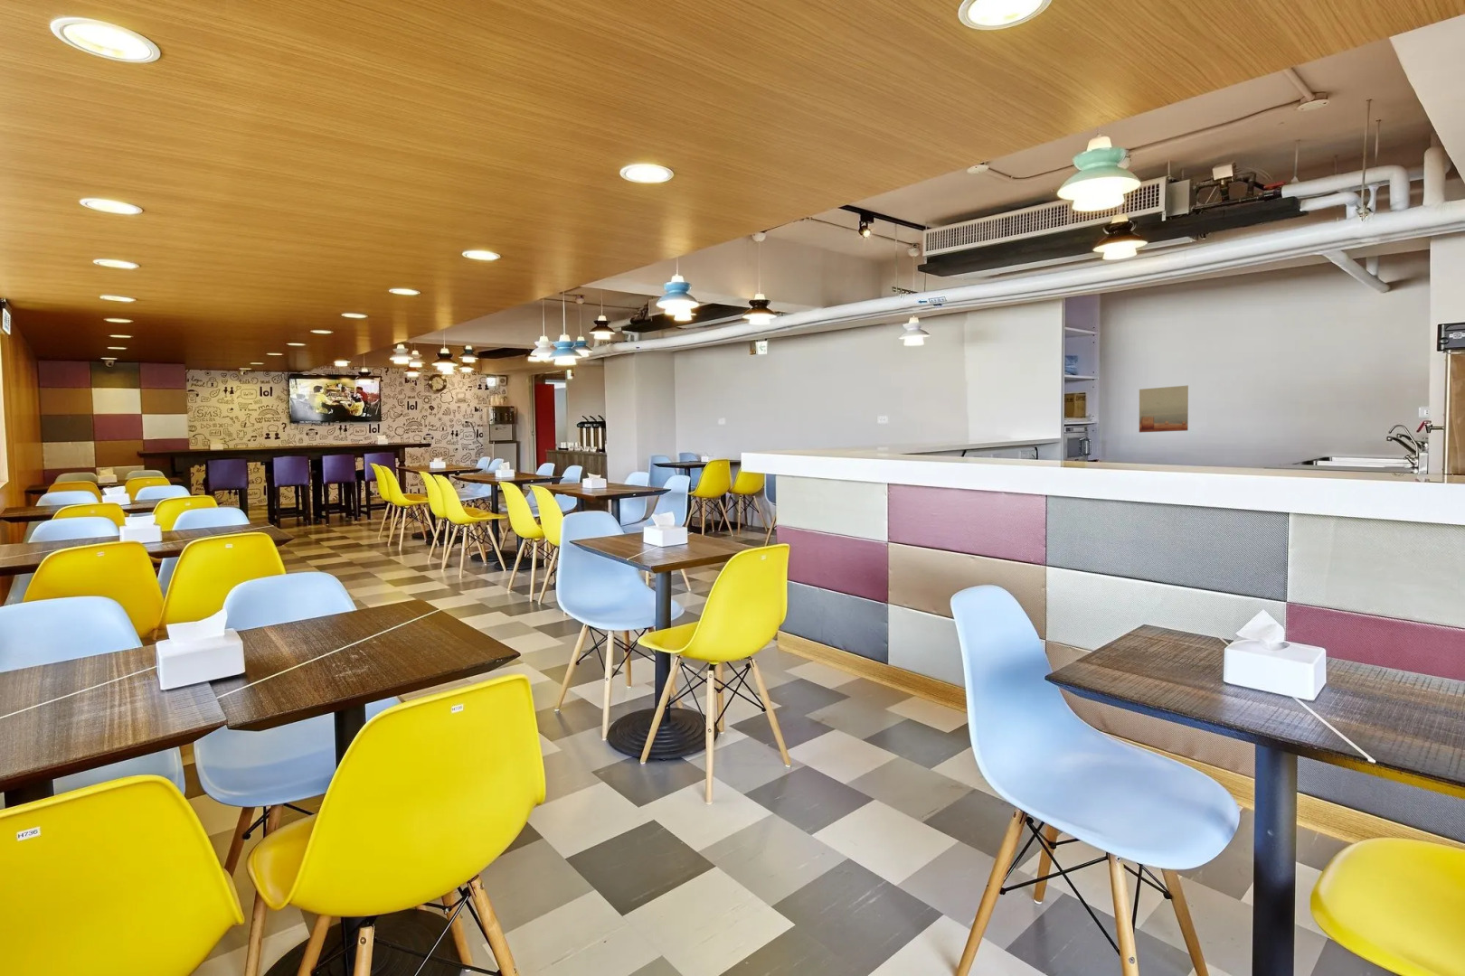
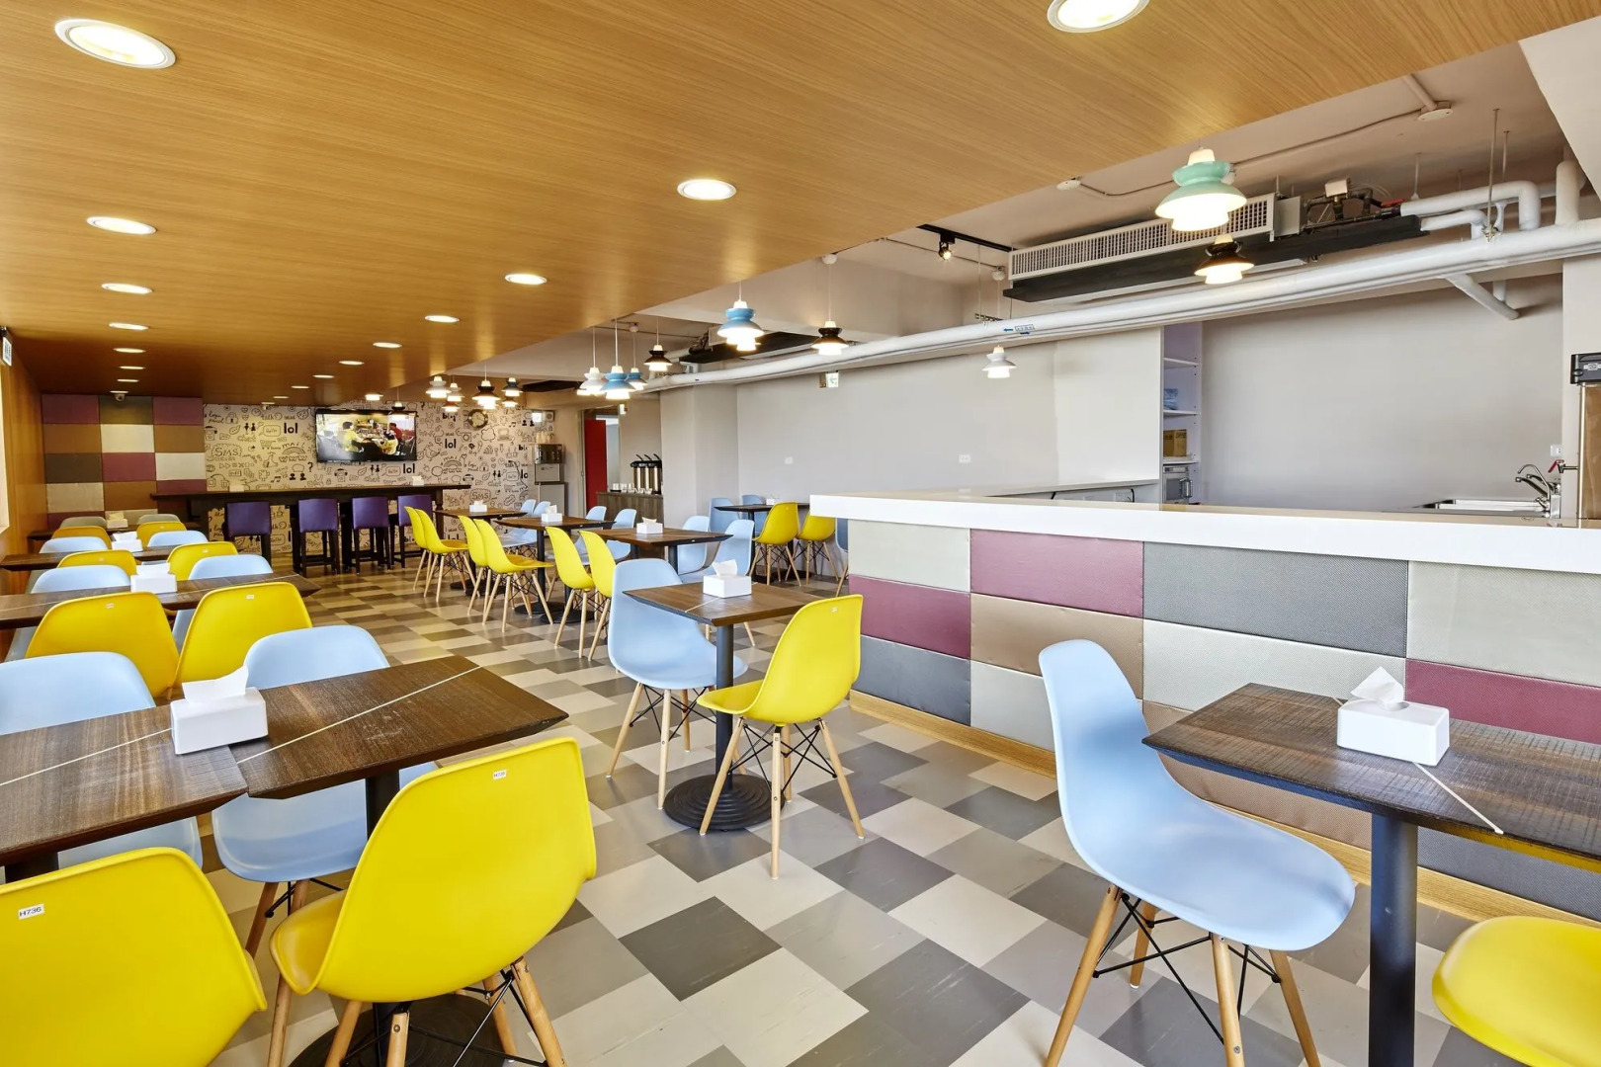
- wall art [1139,385,1189,432]
